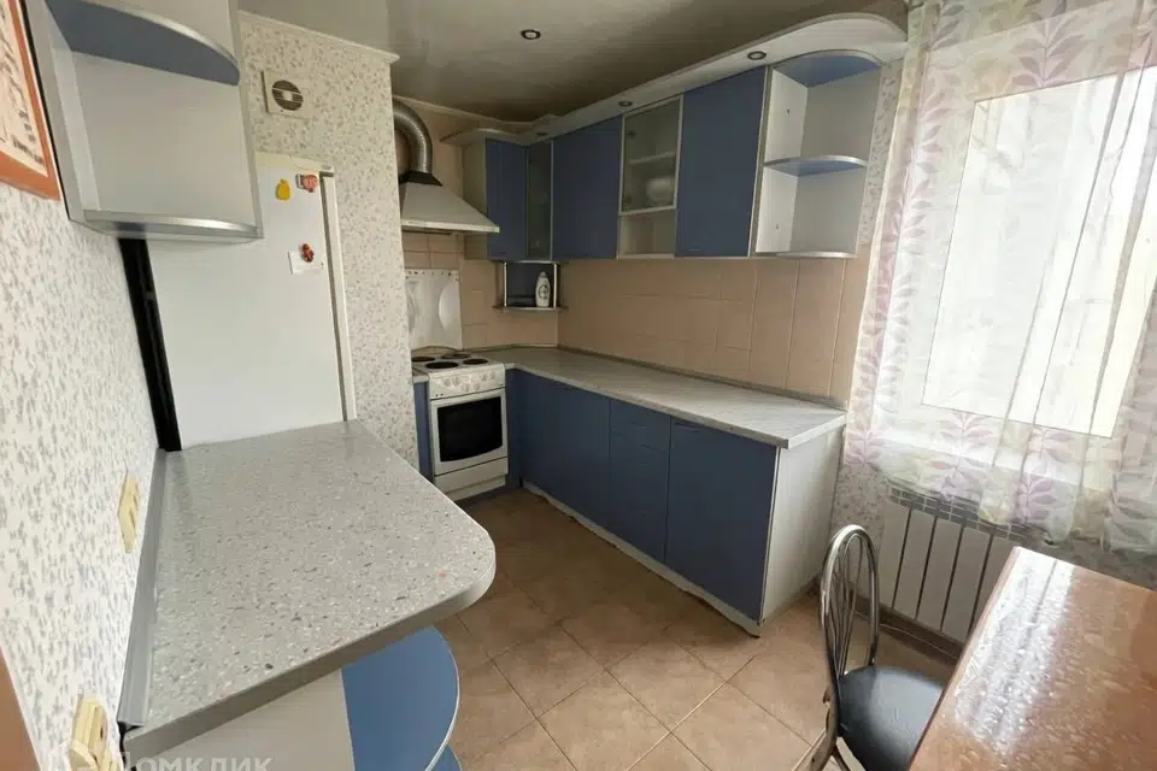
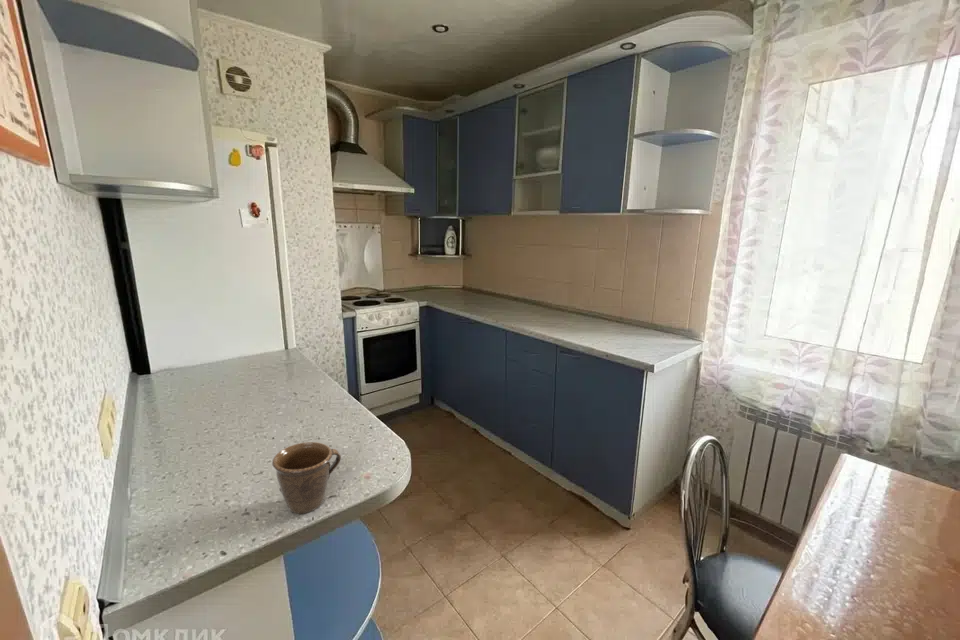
+ mug [271,441,342,515]
